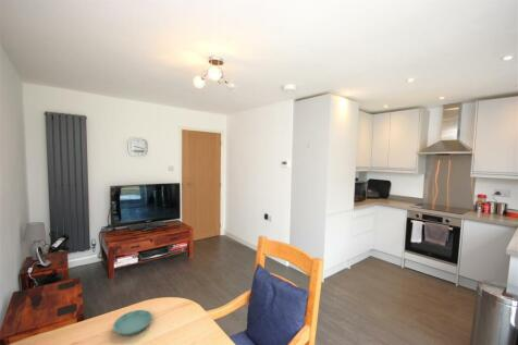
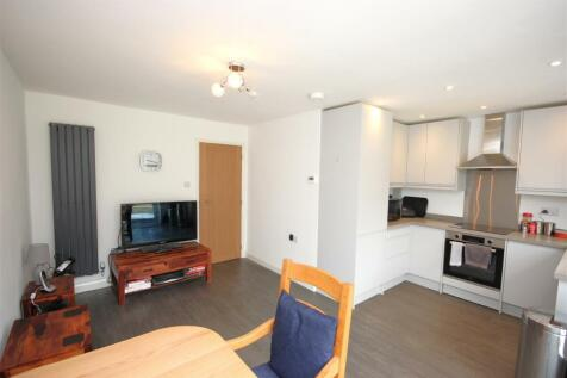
- saucer [112,309,153,336]
